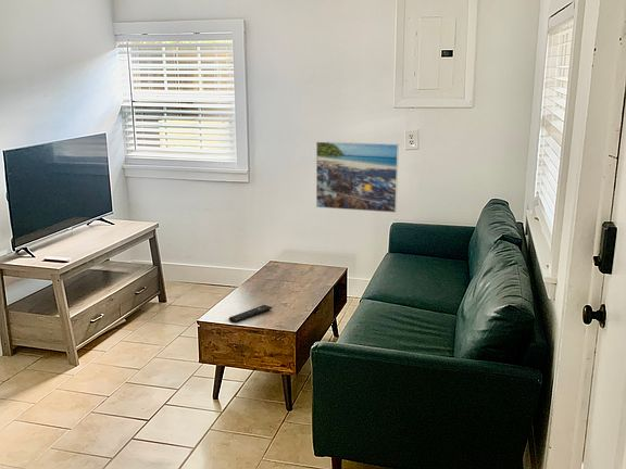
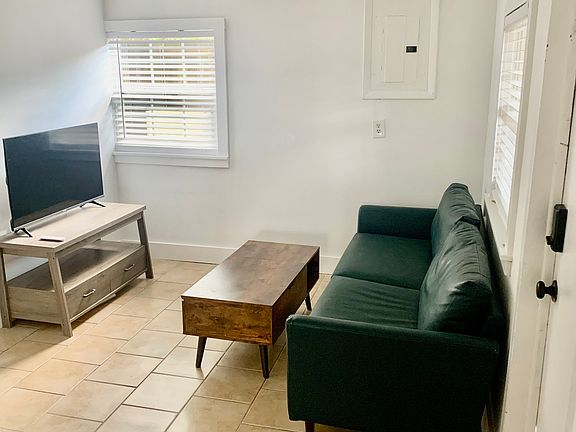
- remote control [228,304,273,324]
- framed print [315,140,400,214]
